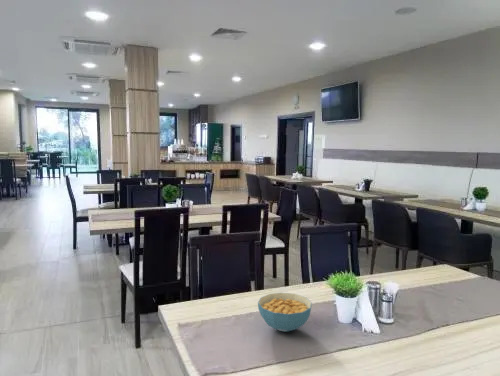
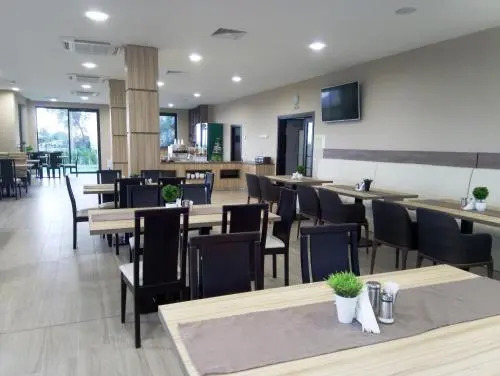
- cereal bowl [257,292,313,333]
